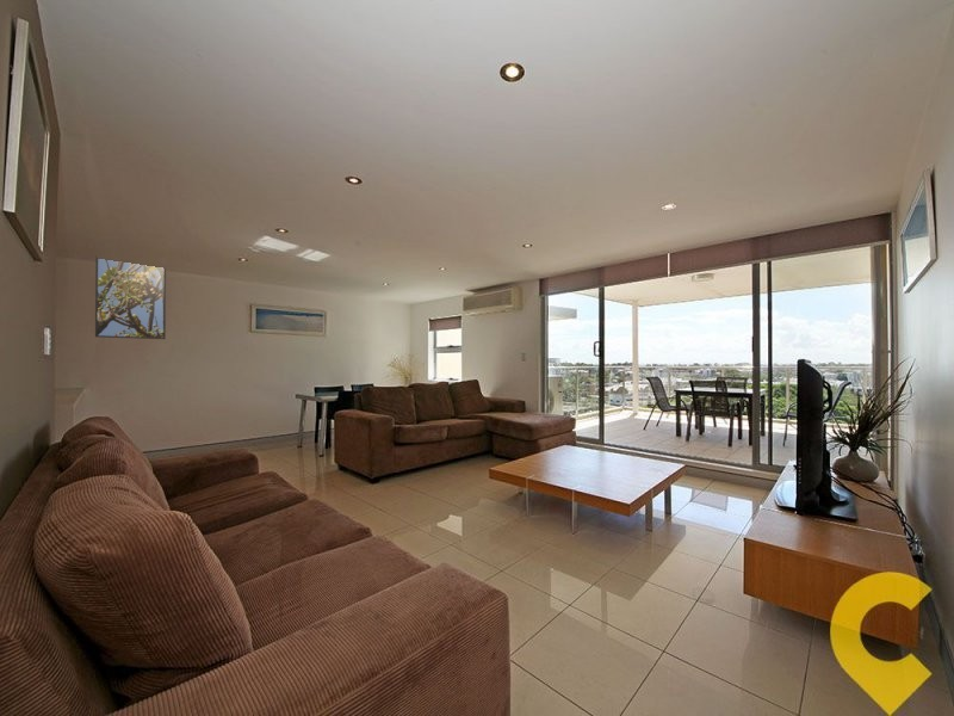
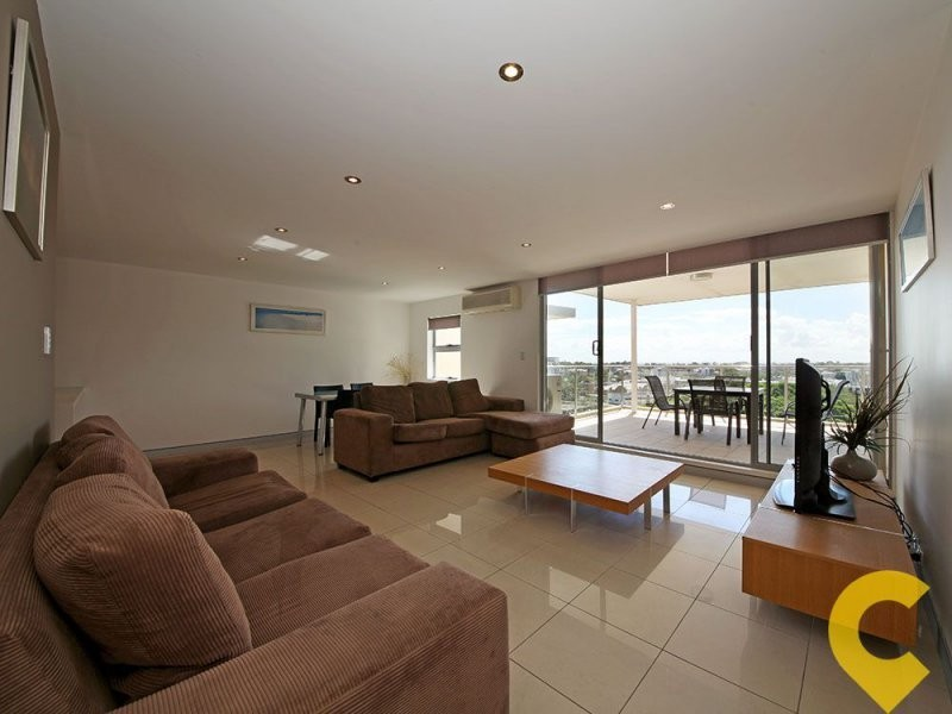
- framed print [94,257,167,340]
